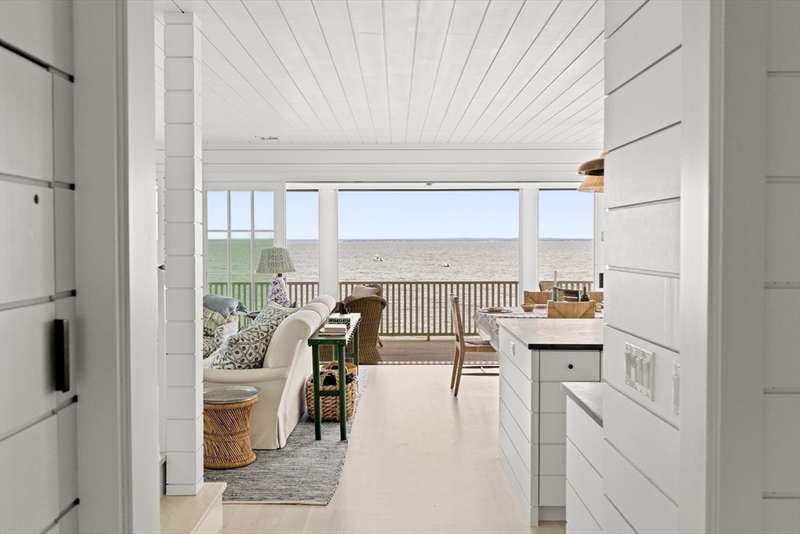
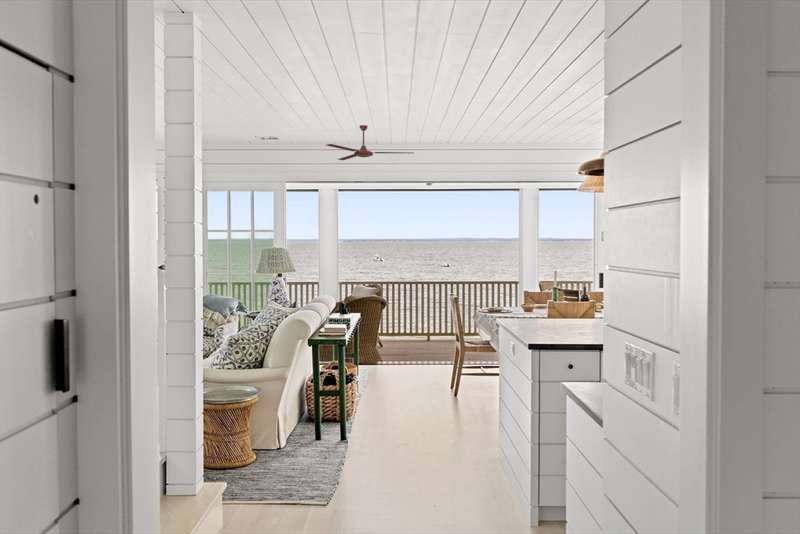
+ ceiling fan [325,124,413,161]
